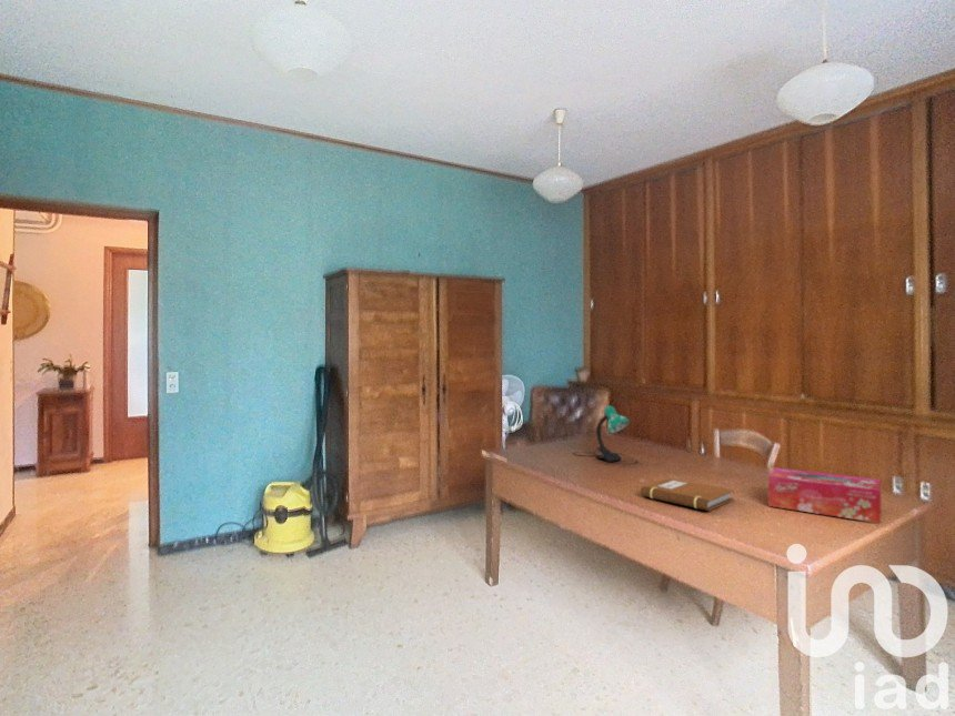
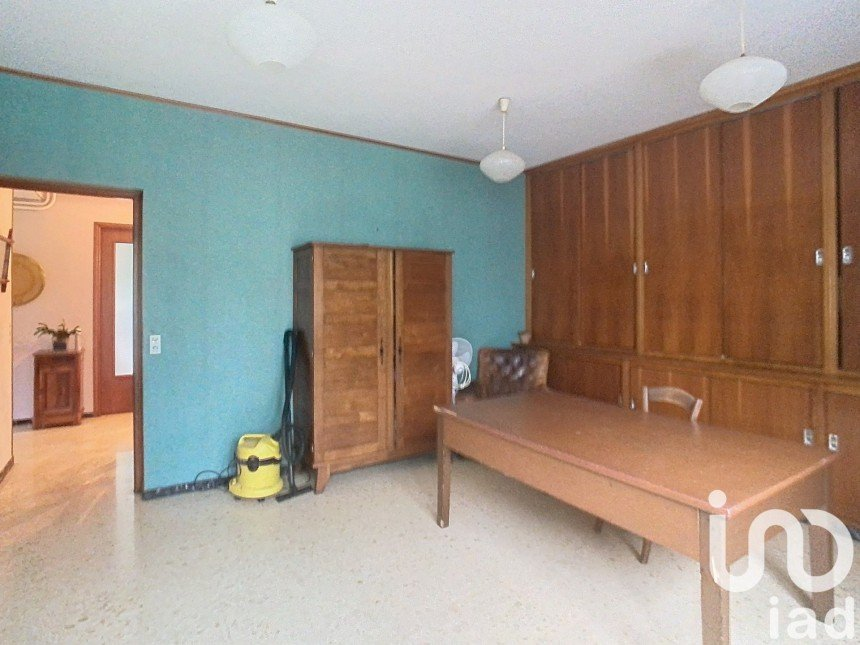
- tissue box [767,466,882,524]
- desk lamp [572,404,640,466]
- notebook [640,476,735,512]
